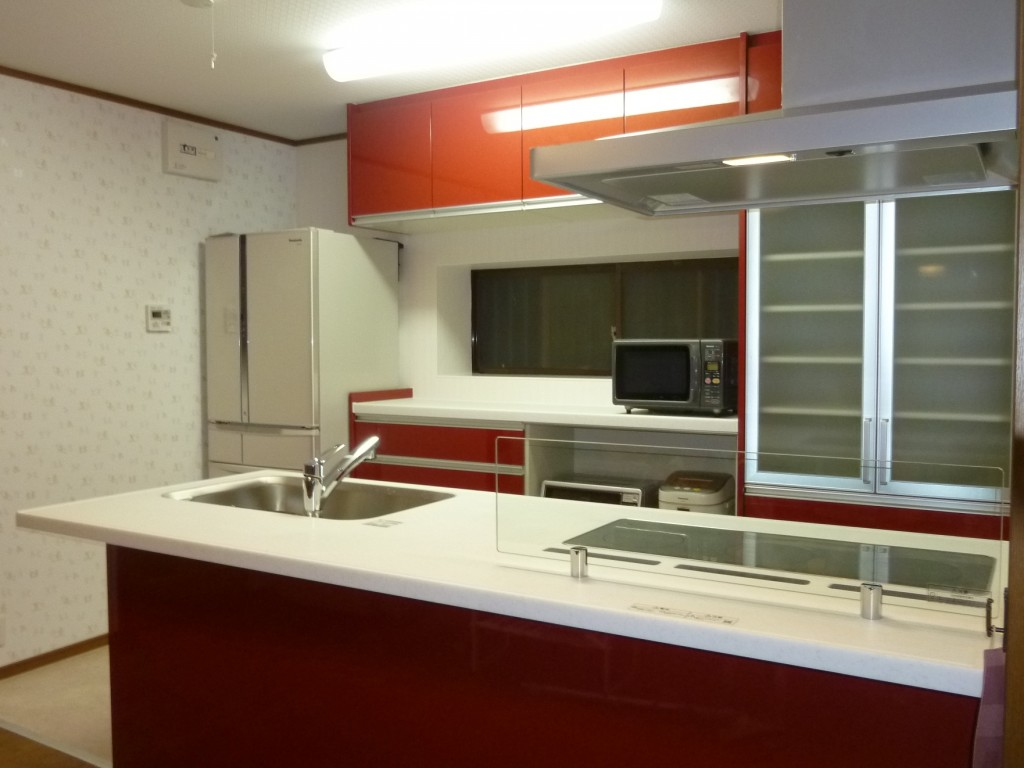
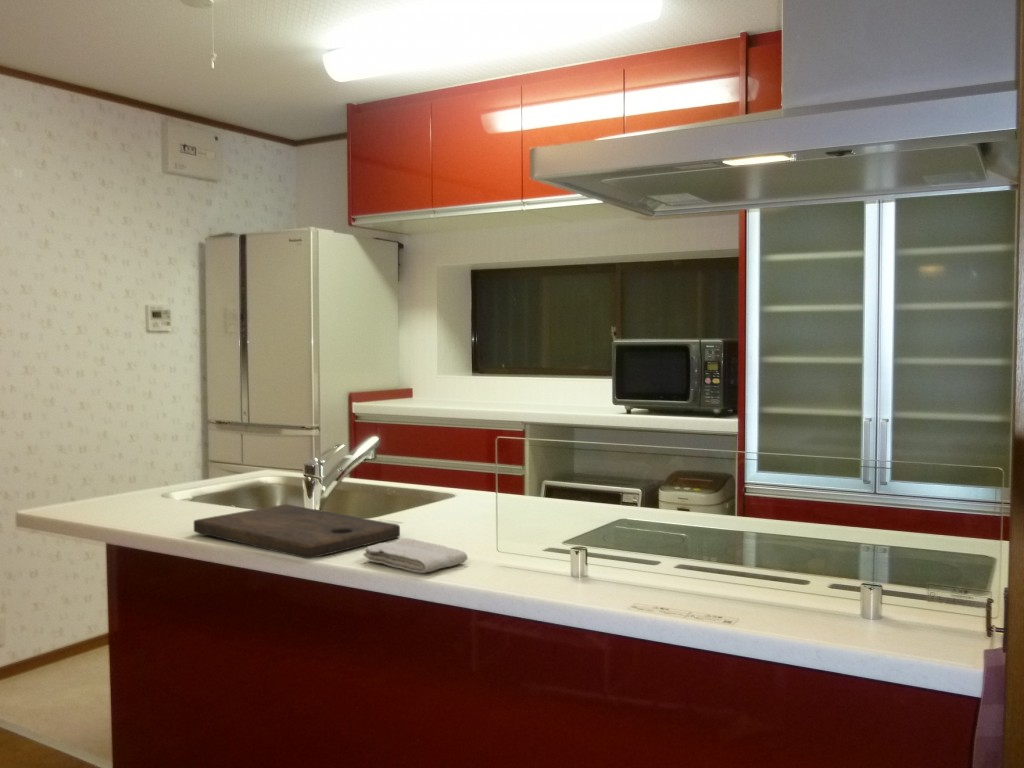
+ washcloth [362,537,469,574]
+ cutting board [193,504,401,560]
